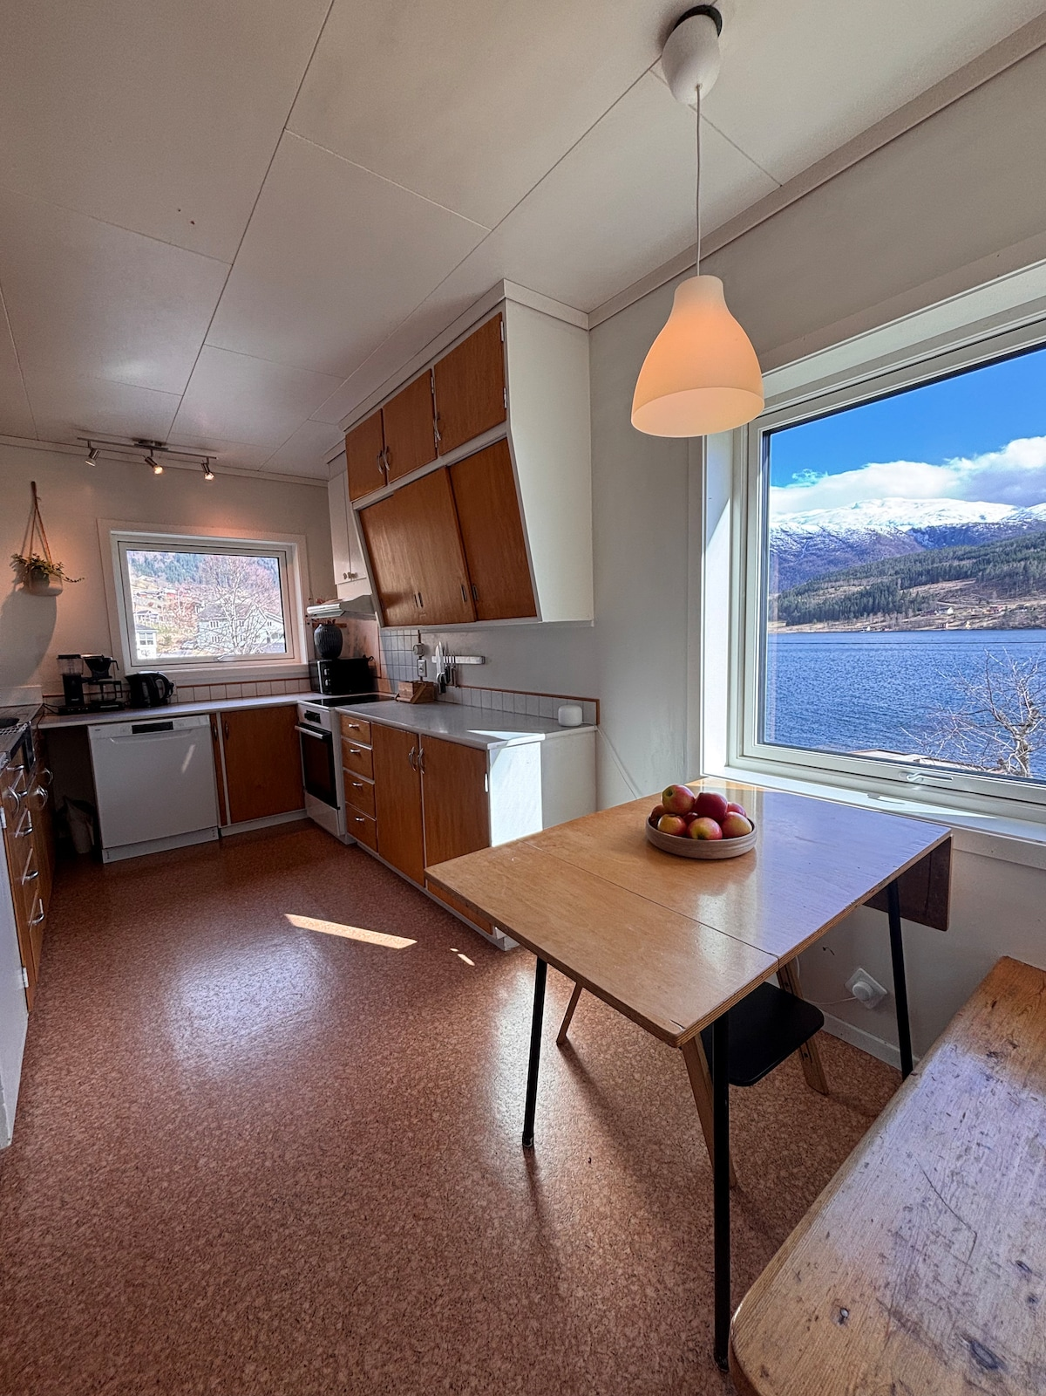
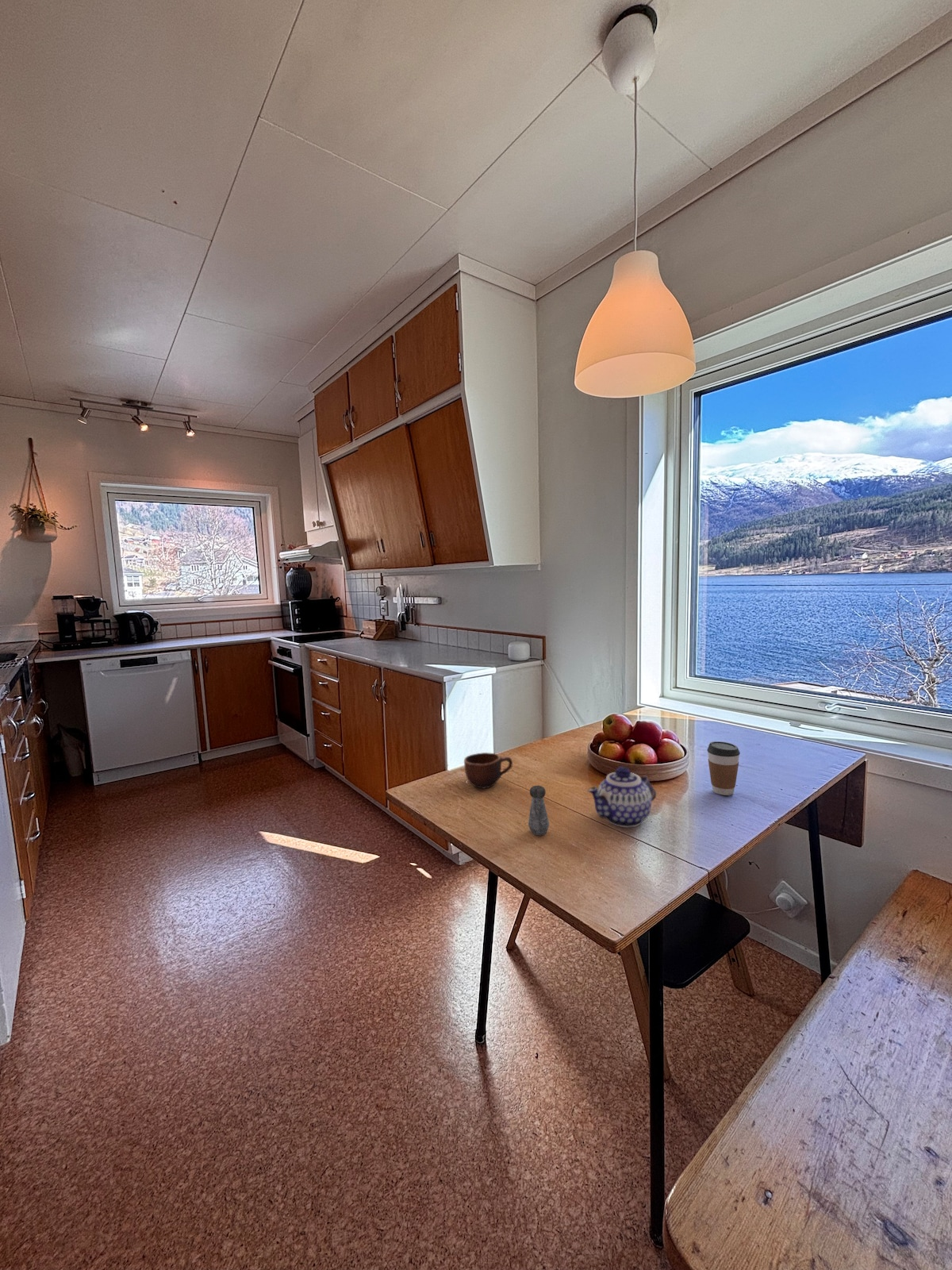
+ mug [463,752,513,789]
+ salt shaker [528,785,550,837]
+ coffee cup [706,741,741,796]
+ teapot [586,765,657,828]
